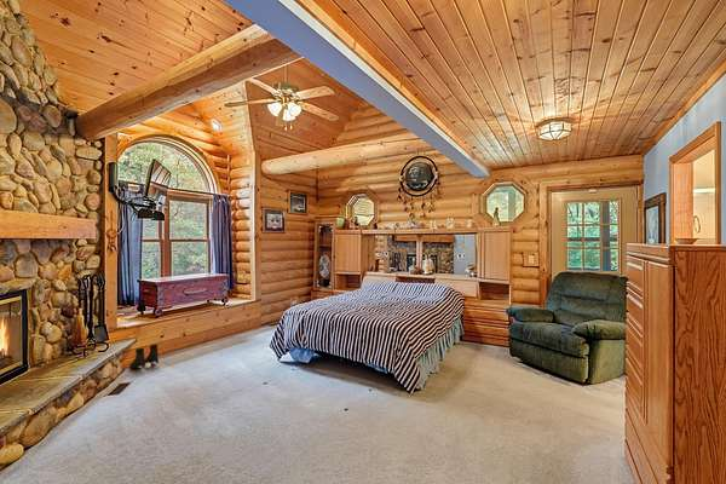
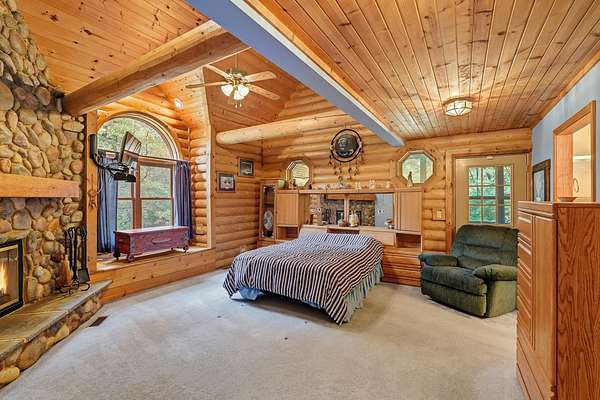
- boots [128,344,160,369]
